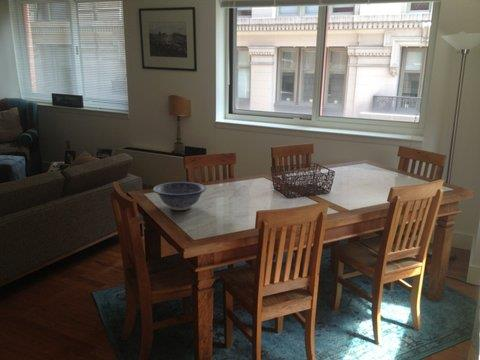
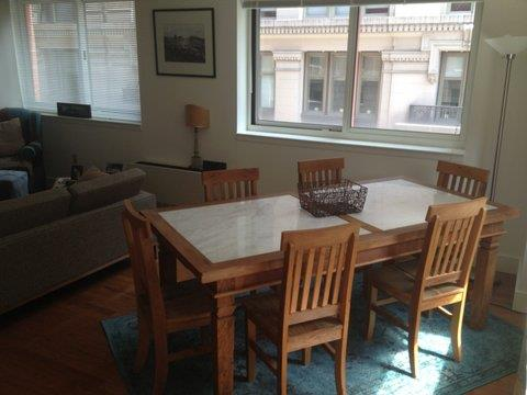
- decorative bowl [152,181,207,211]
